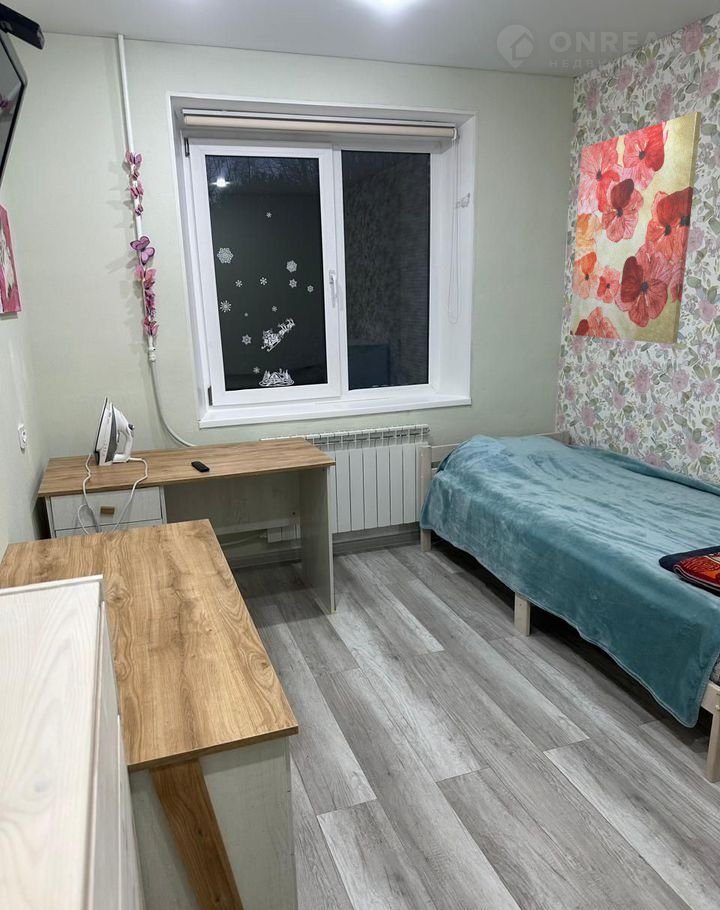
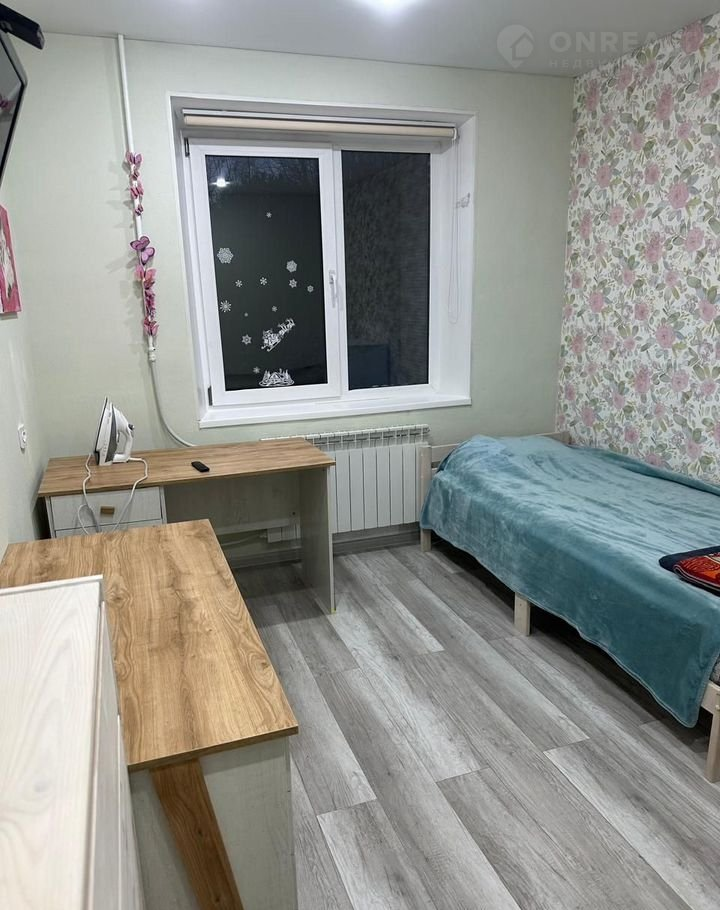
- wall art [569,111,703,345]
